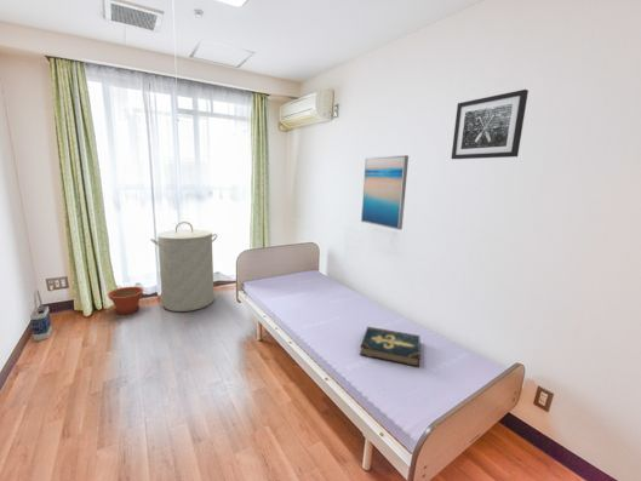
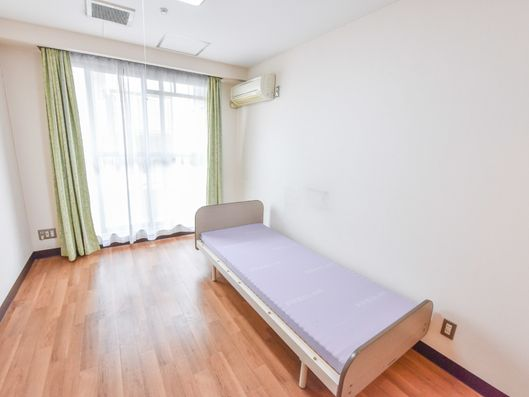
- wall art [360,154,410,230]
- book [359,326,422,368]
- laundry hamper [149,221,218,313]
- bag [29,288,53,342]
- wall art [451,88,530,160]
- plant pot [107,286,144,315]
